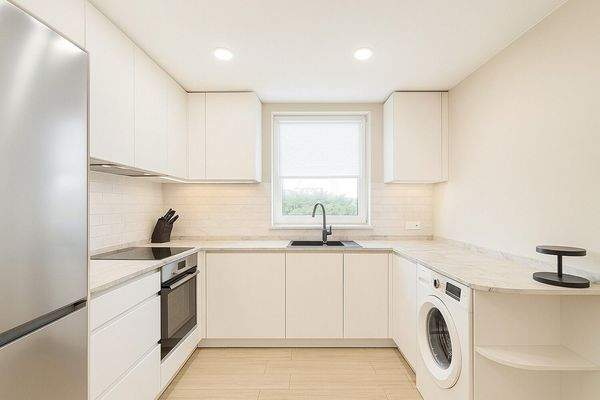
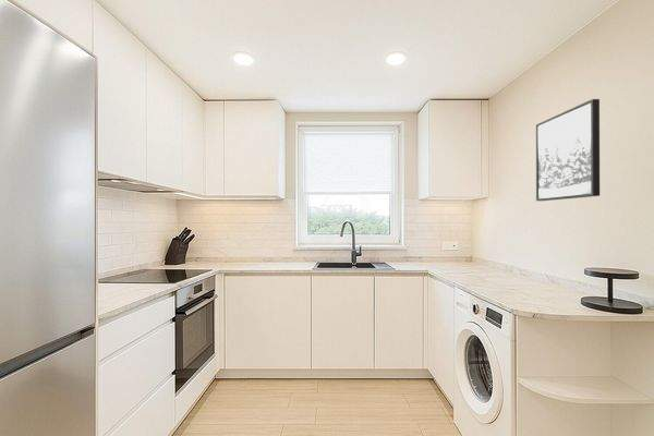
+ wall art [535,98,601,202]
